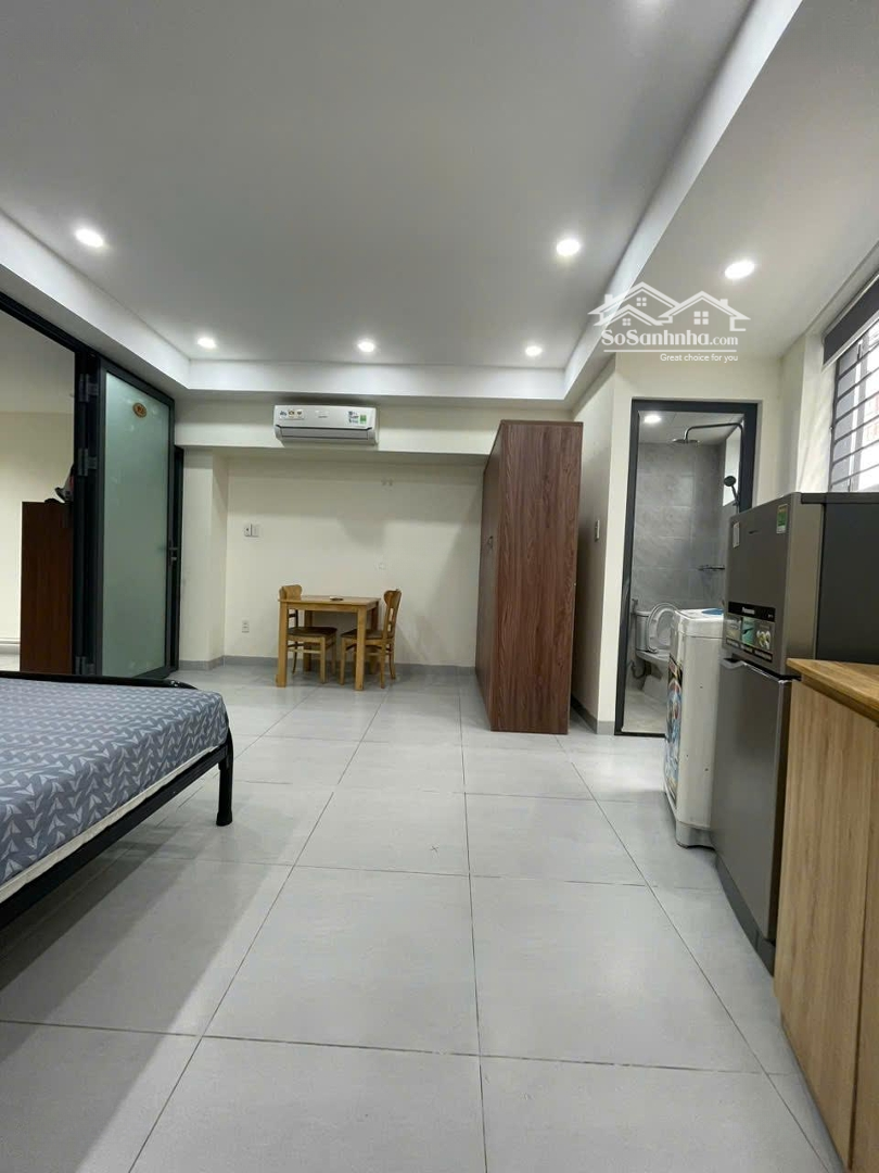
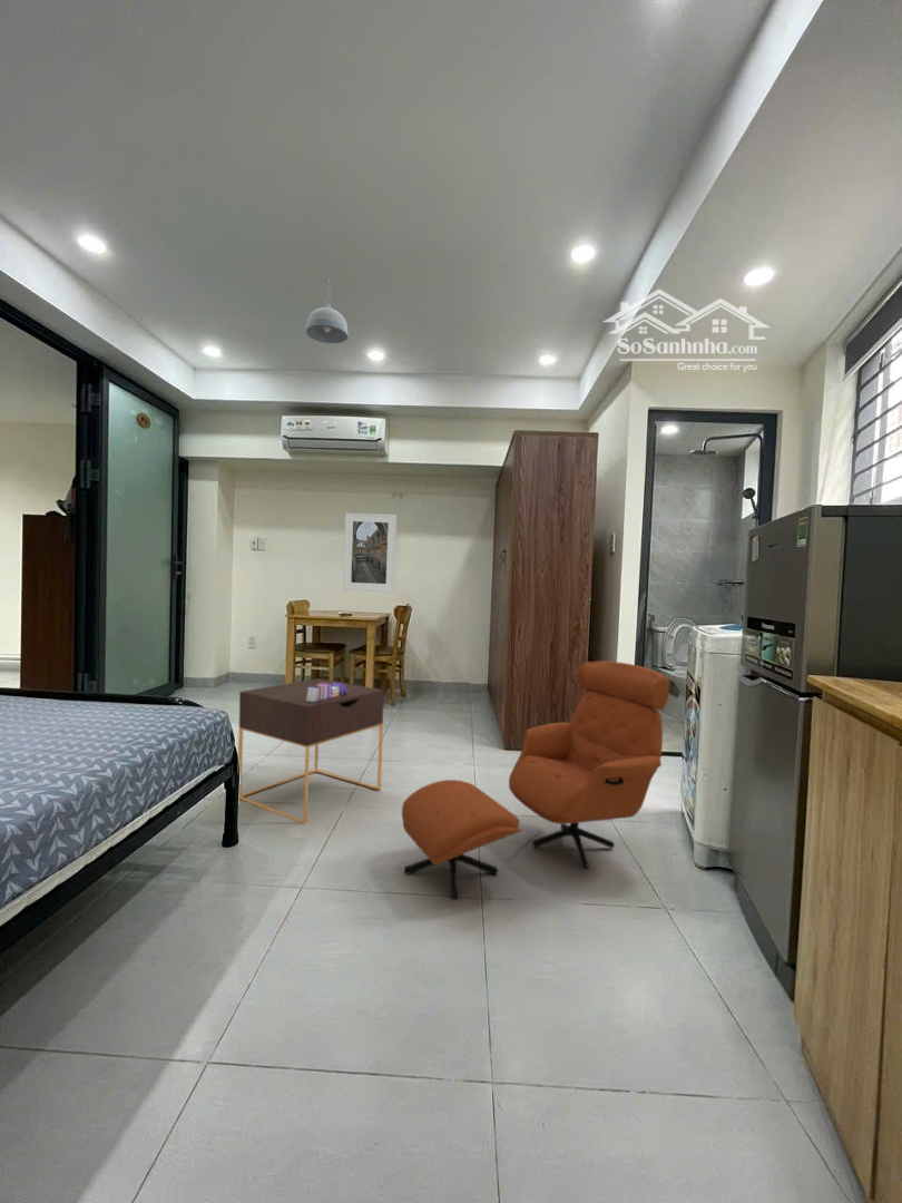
+ books [306,681,350,702]
+ pendant light [305,277,349,344]
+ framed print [342,512,398,594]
+ armchair [401,661,670,901]
+ nightstand [237,677,385,824]
